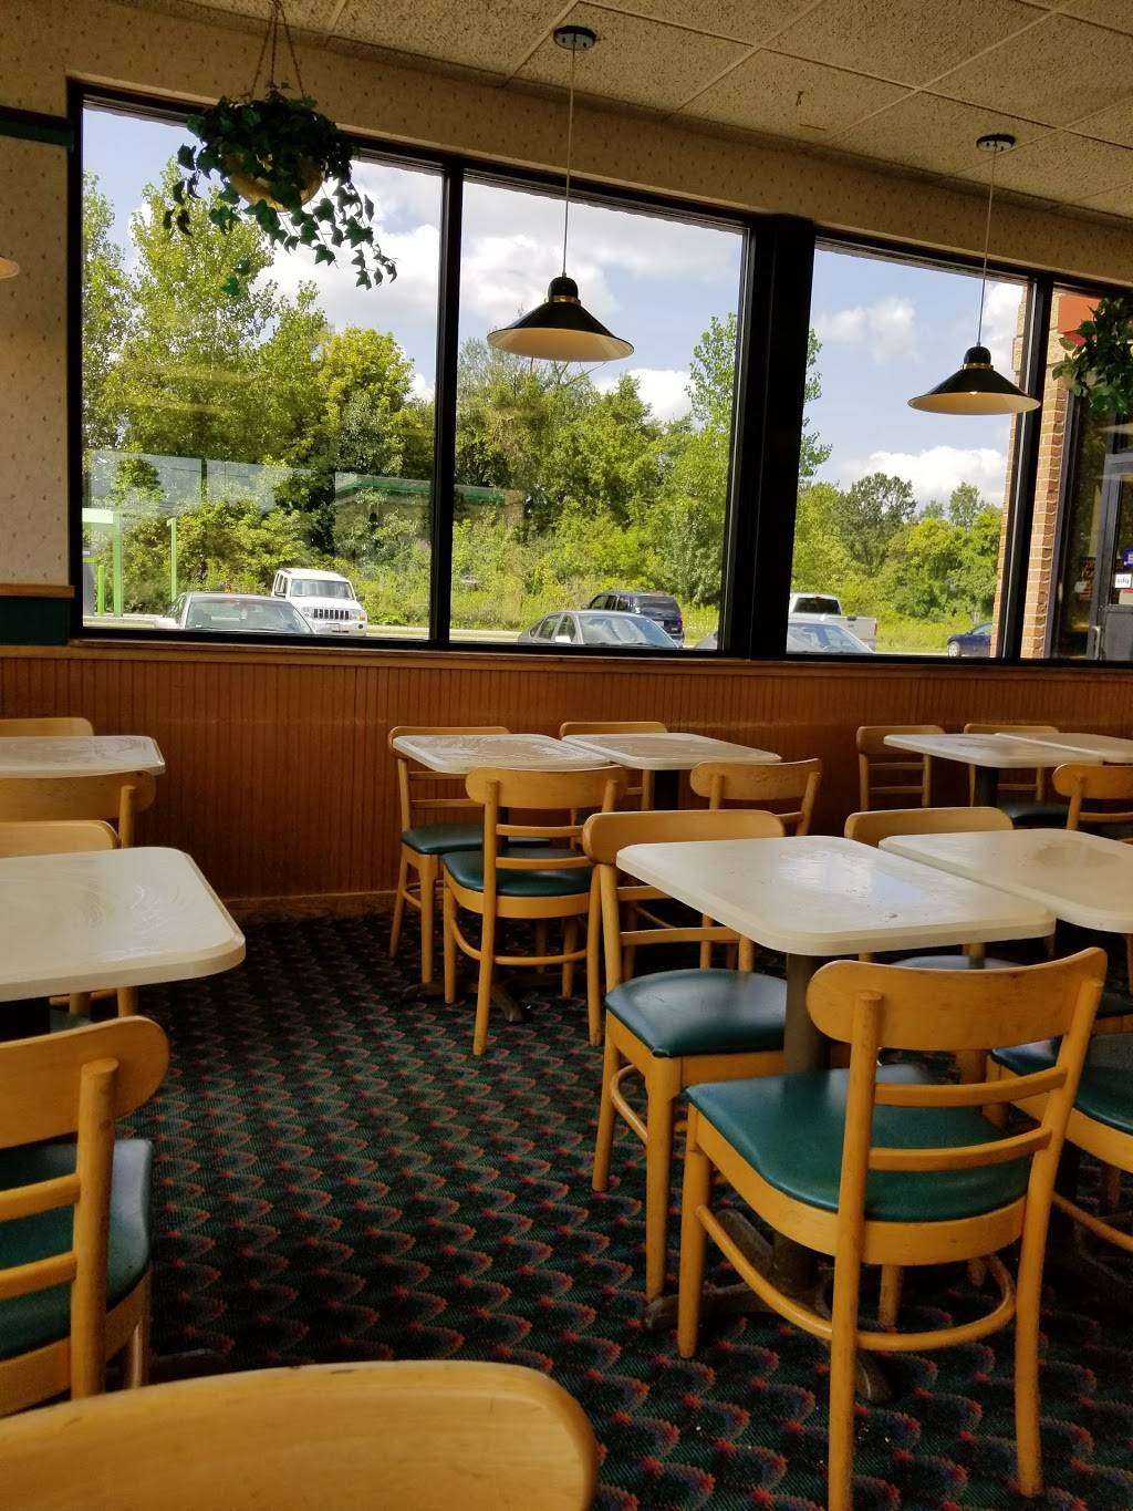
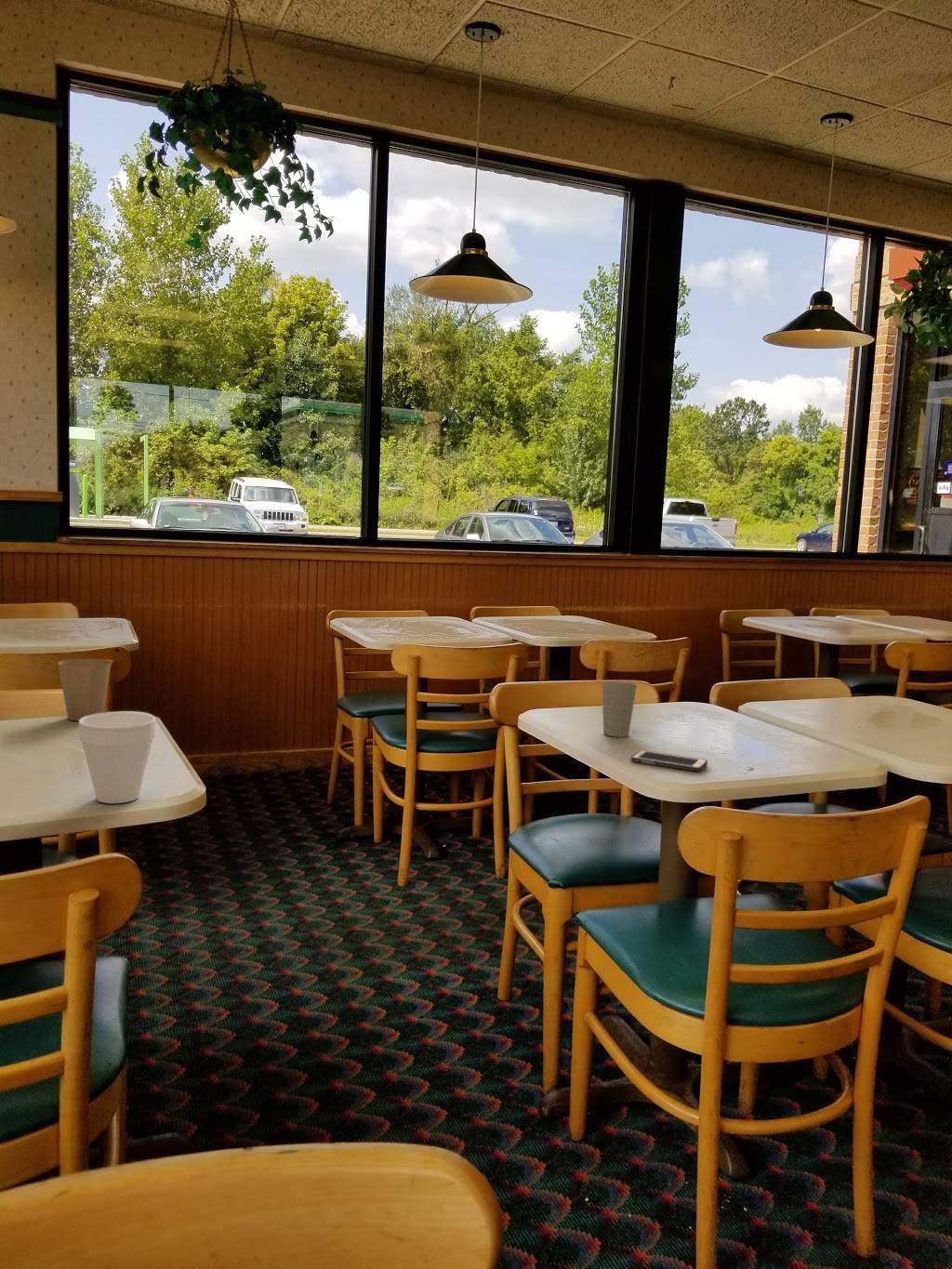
+ cup [77,711,156,804]
+ paper cup [57,657,112,722]
+ cup [602,680,638,738]
+ cell phone [630,749,708,773]
